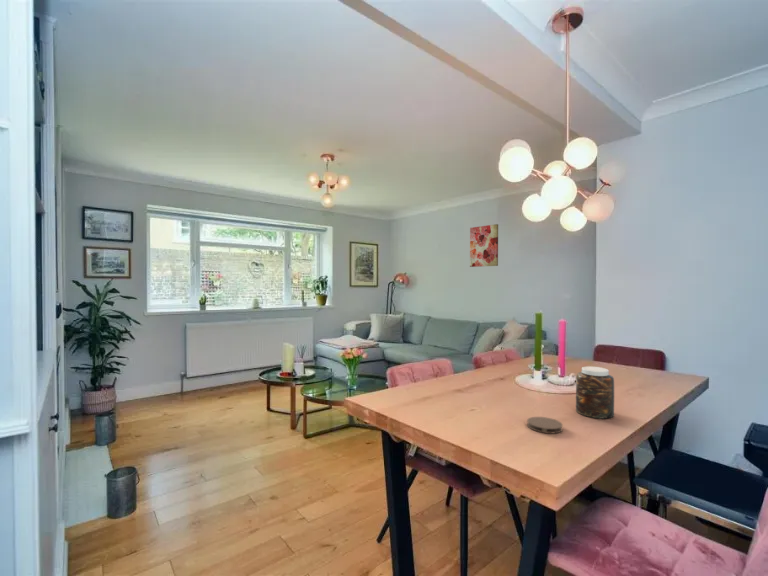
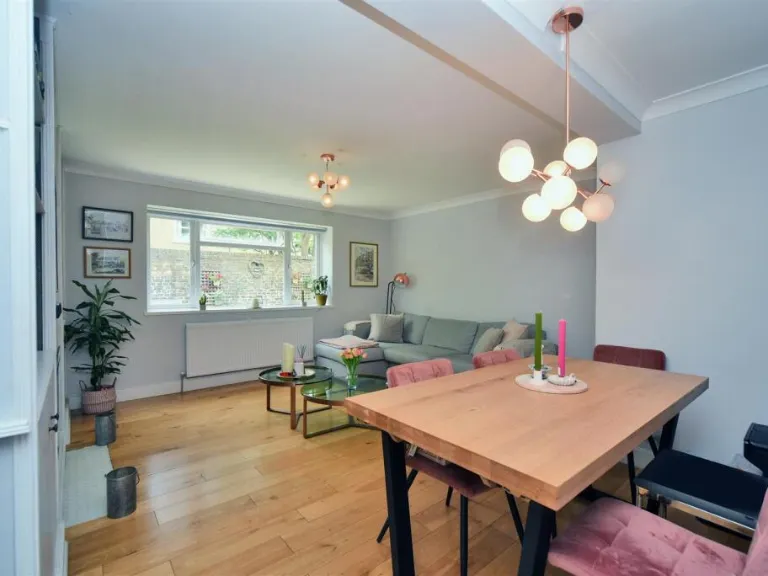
- wall art [469,223,499,268]
- coaster [526,416,564,434]
- jar [575,365,615,420]
